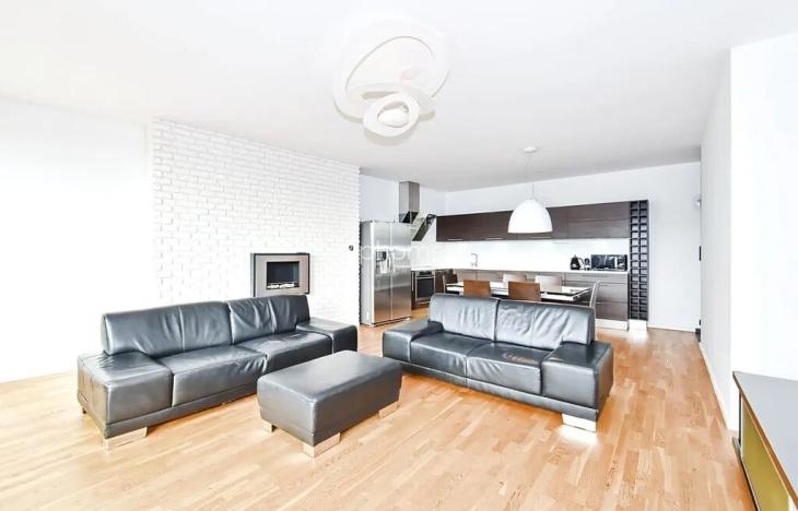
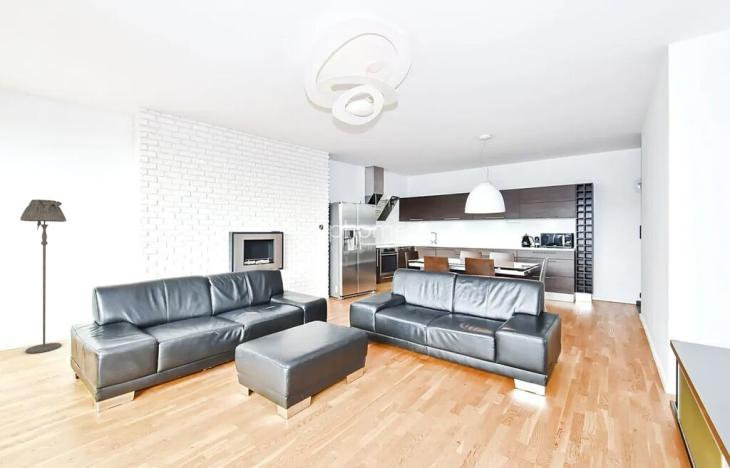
+ floor lamp [19,198,67,354]
